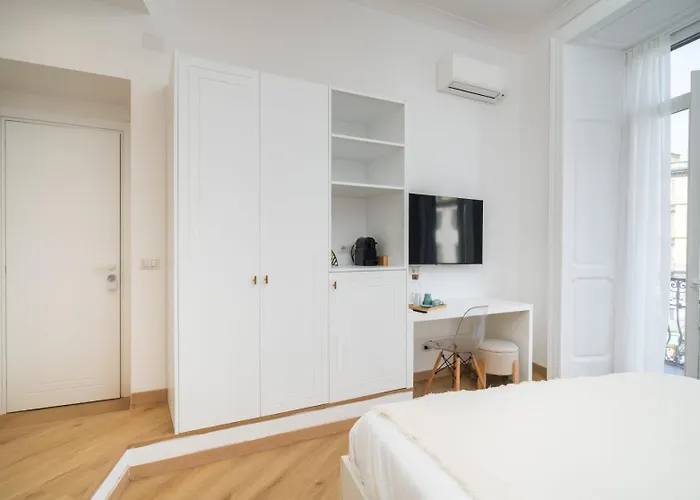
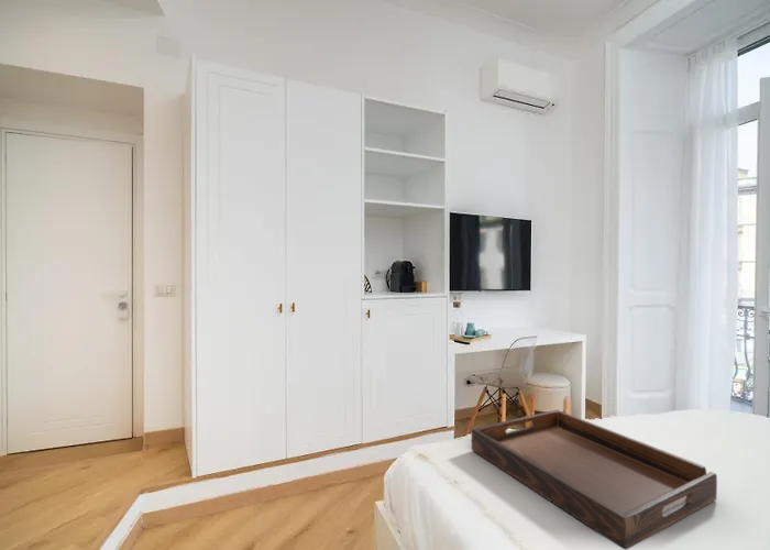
+ serving tray [471,409,718,550]
